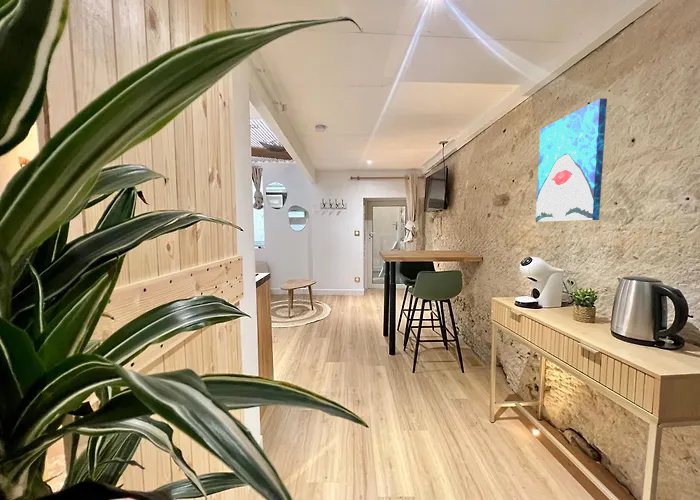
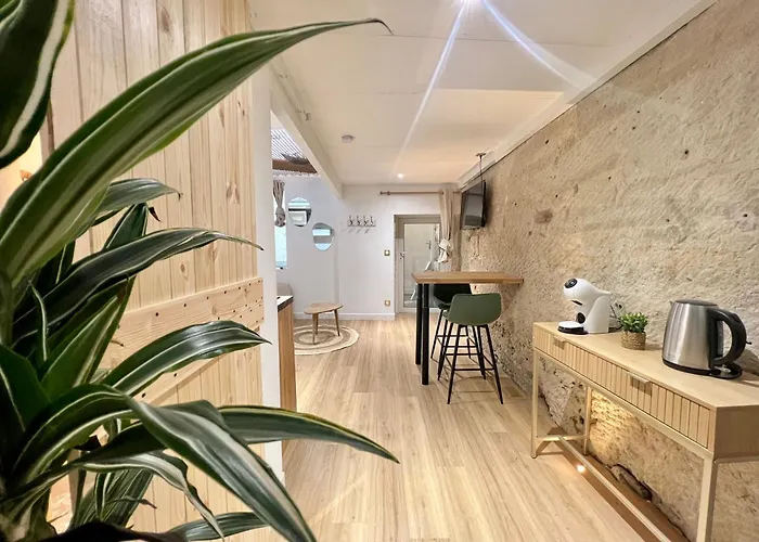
- wall art [535,98,608,223]
